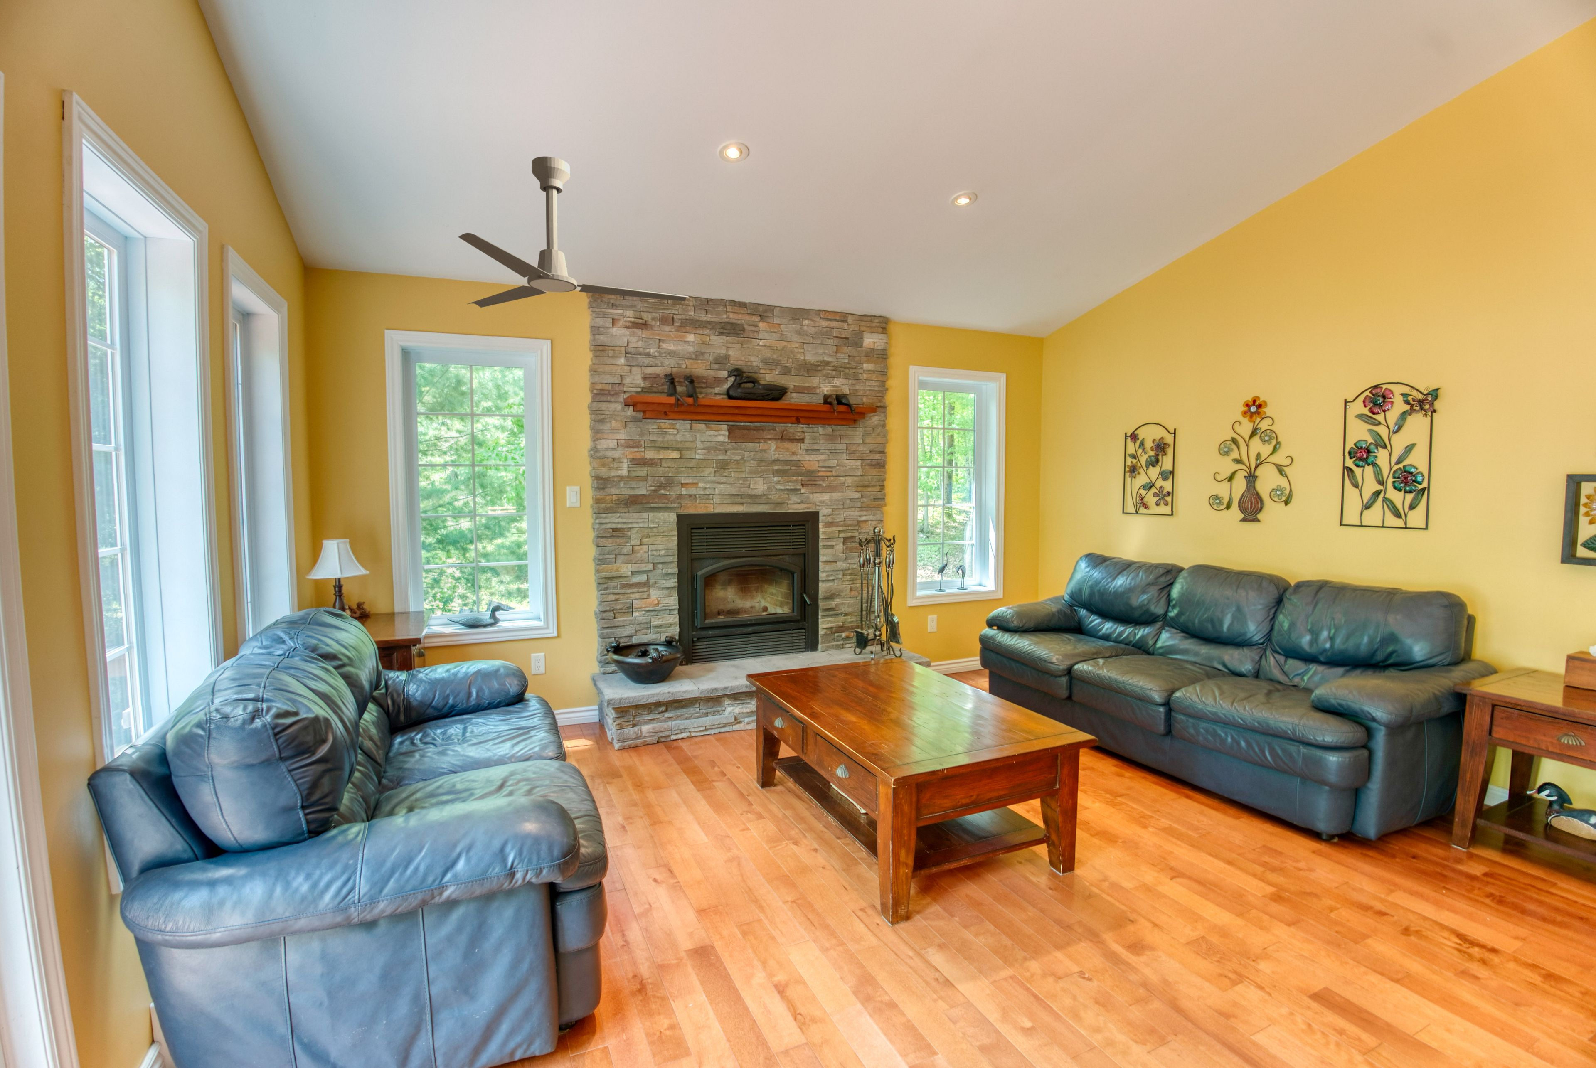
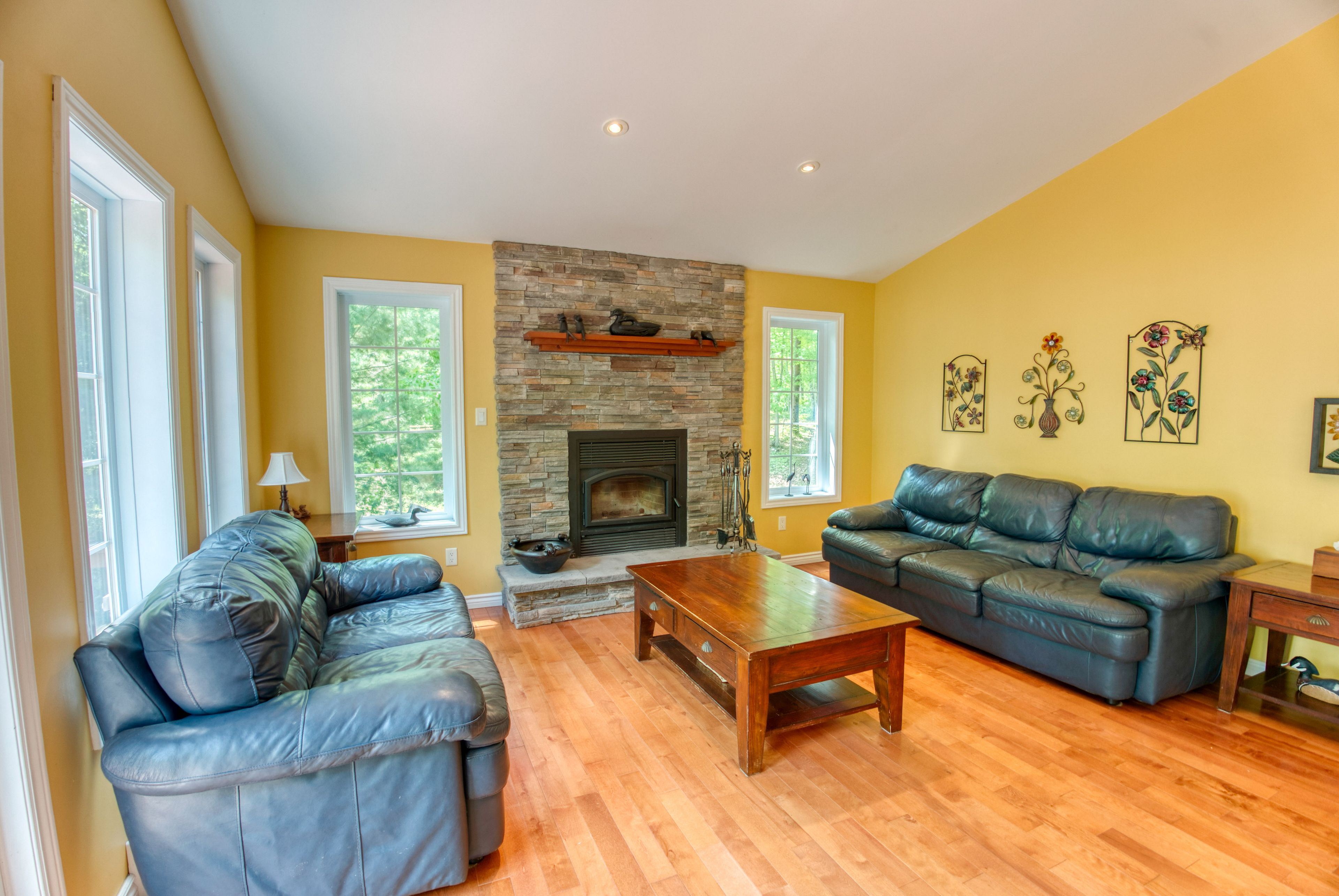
- ceiling fan [458,156,689,308]
